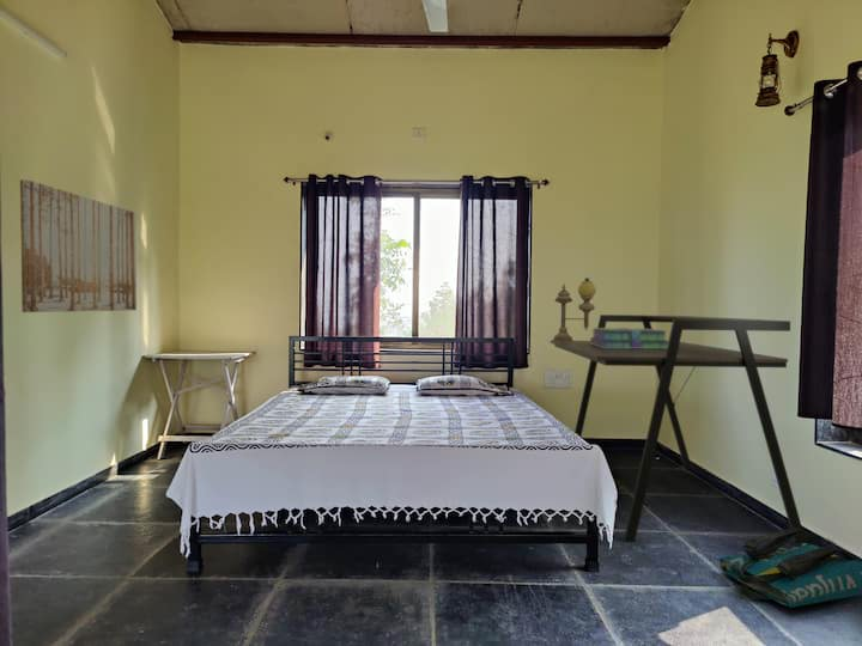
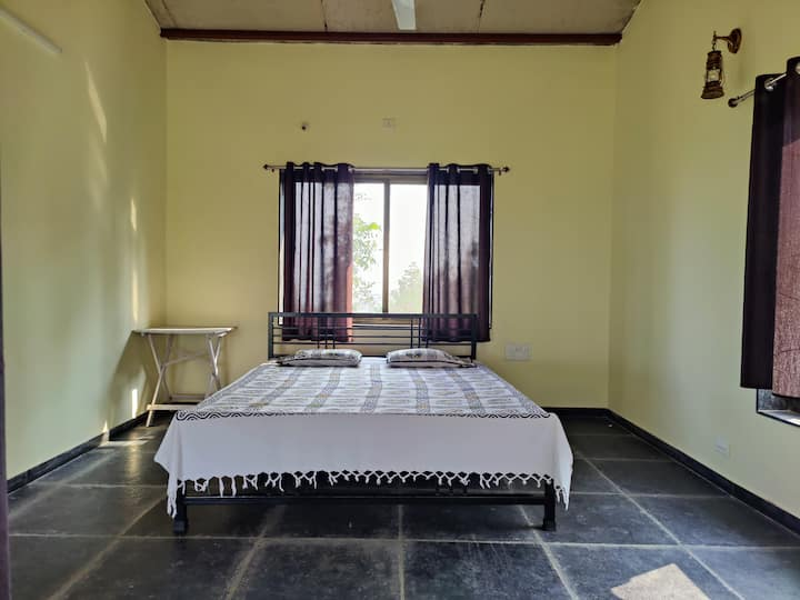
- wall art [19,178,138,313]
- tote bag [718,528,862,609]
- table lamp [552,276,597,342]
- stack of books [589,327,668,348]
- desk [550,313,807,546]
